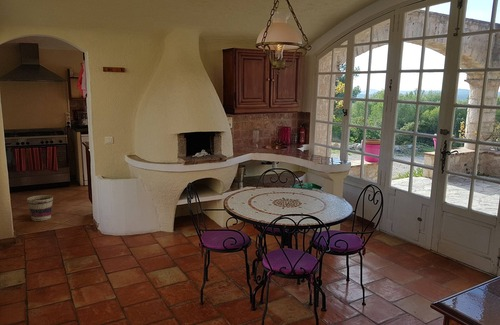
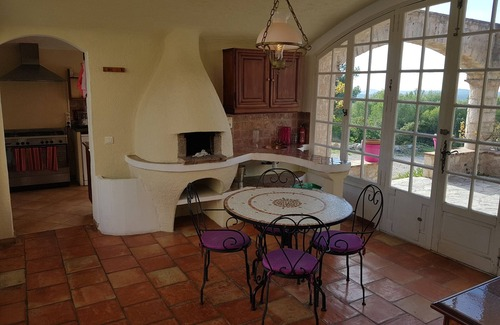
- basket [26,194,54,222]
